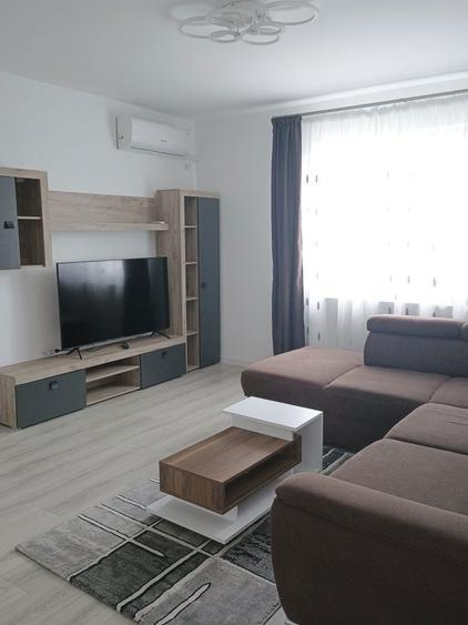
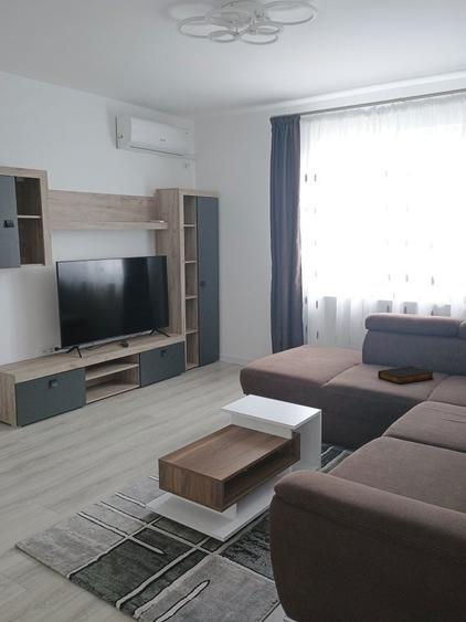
+ book [377,365,435,386]
